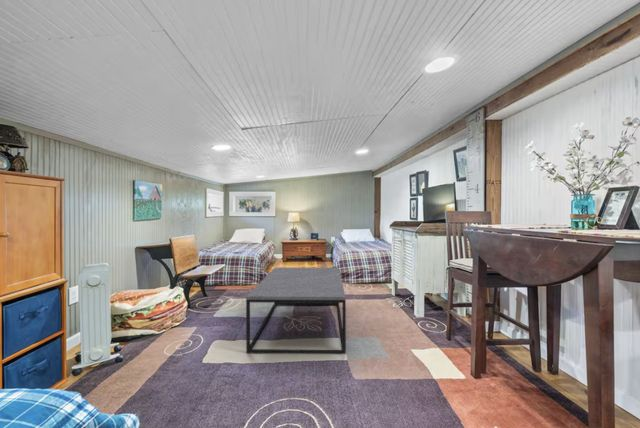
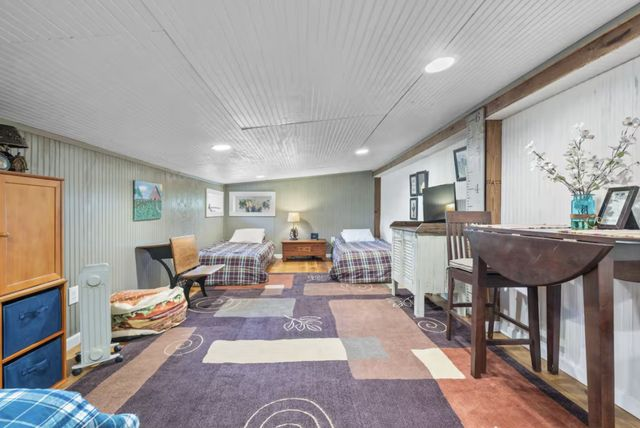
- coffee table [245,266,347,355]
